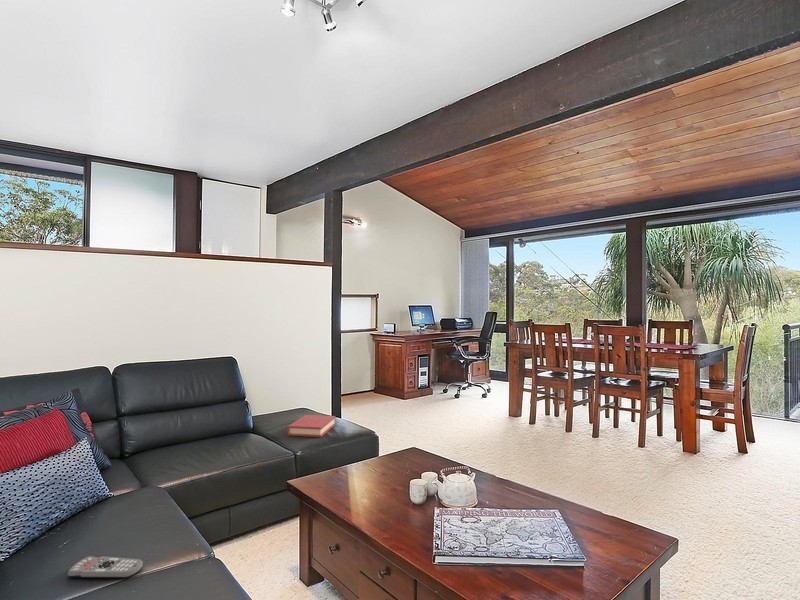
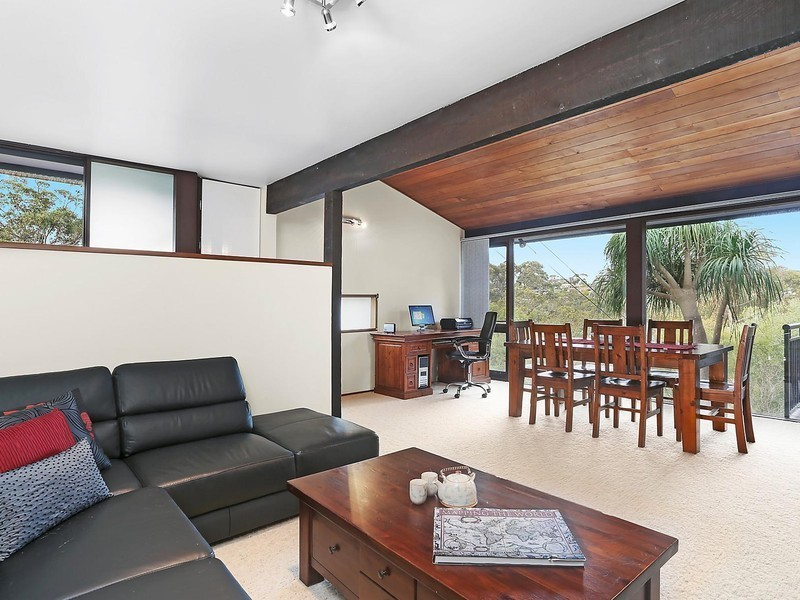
- hardback book [287,414,336,438]
- remote control [67,555,144,579]
